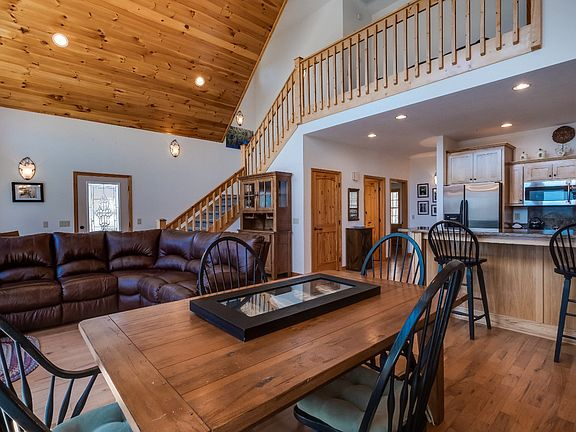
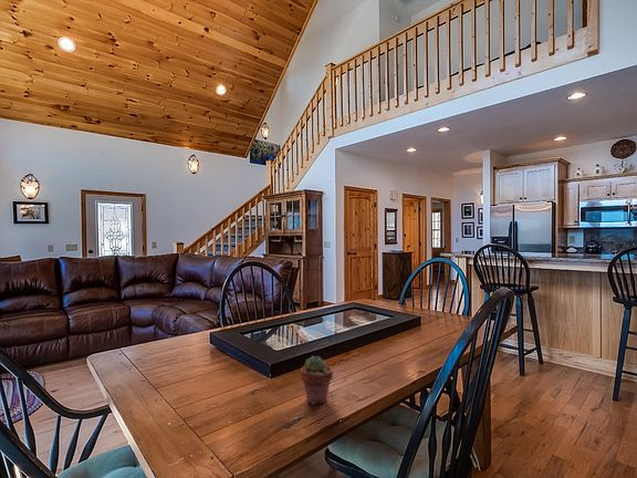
+ potted succulent [300,355,334,406]
